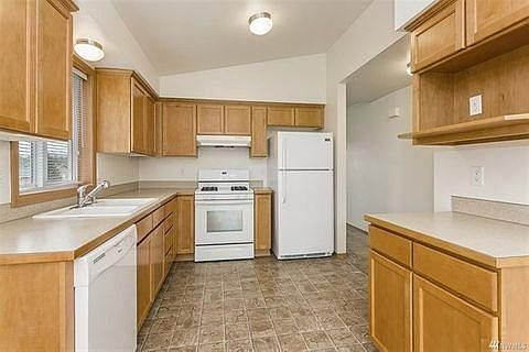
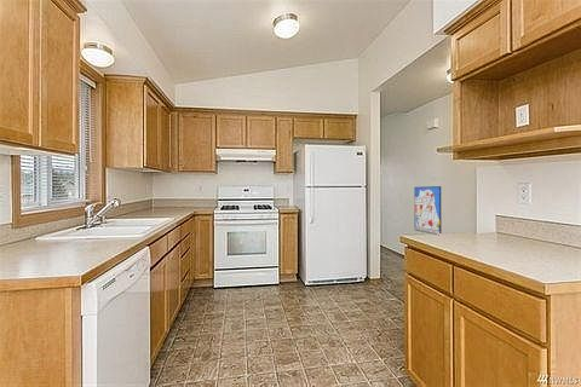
+ wall art [413,185,443,236]
